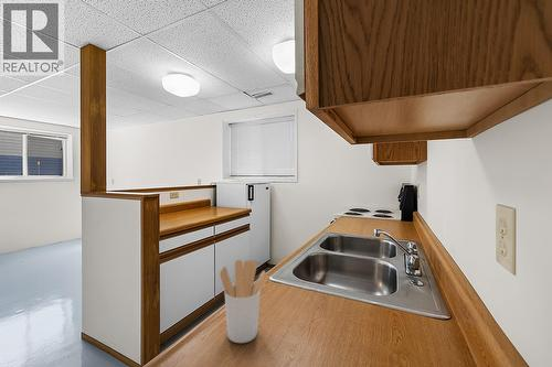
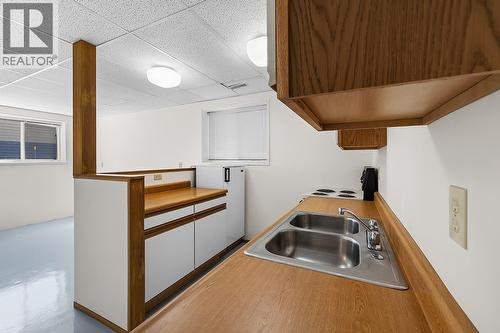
- utensil holder [219,259,268,344]
